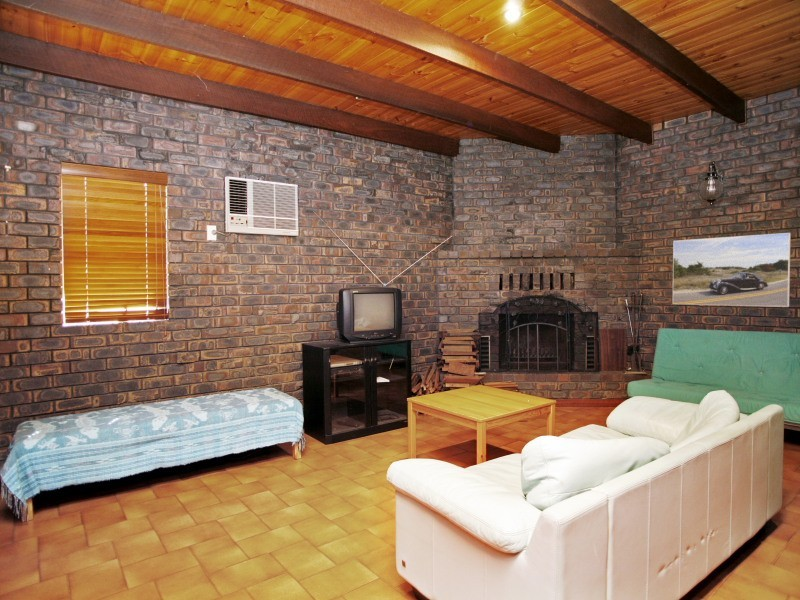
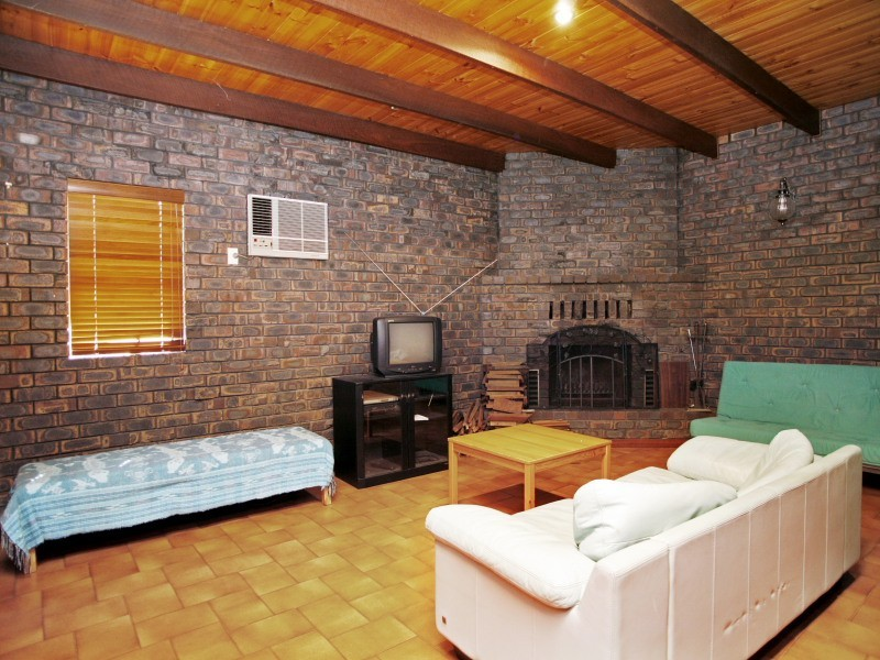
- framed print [672,232,792,308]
